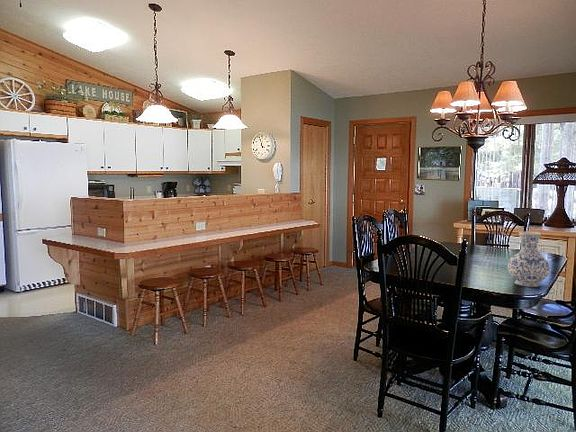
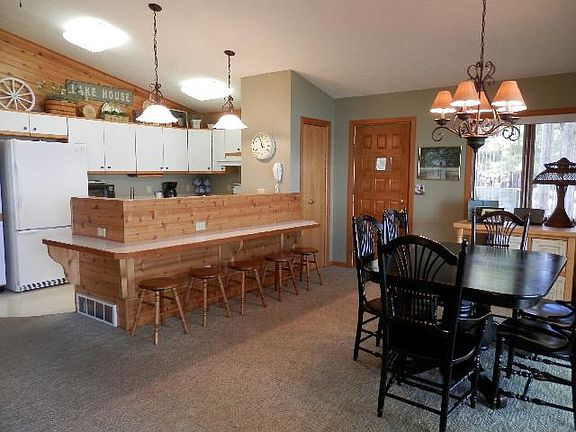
- vase [507,231,551,288]
